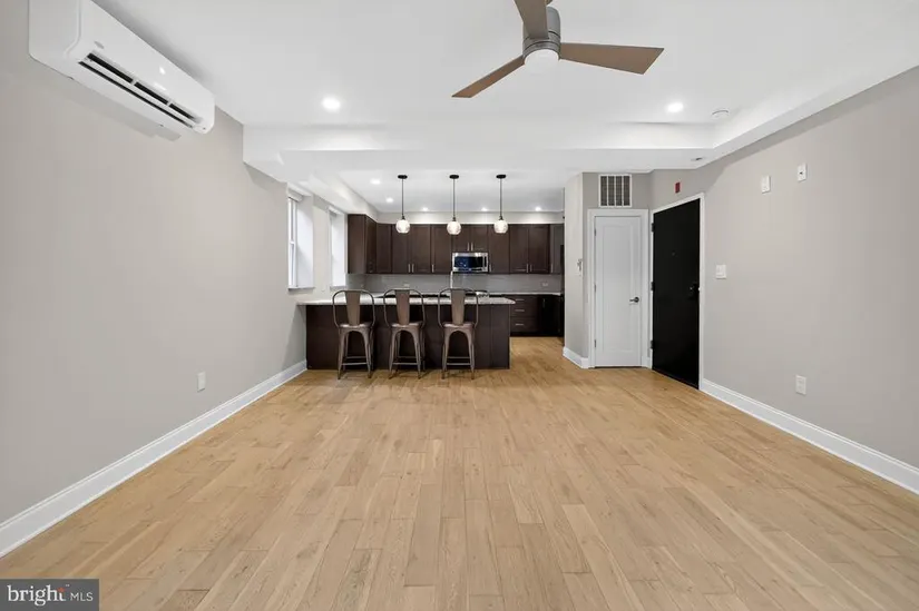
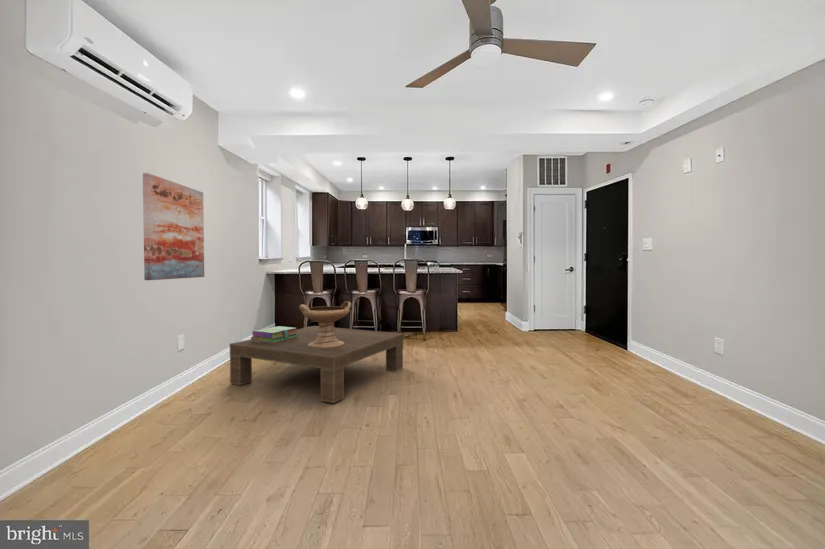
+ coffee table [229,325,404,404]
+ wall art [142,172,205,281]
+ stack of books [250,325,298,343]
+ decorative bowl [298,300,352,348]
